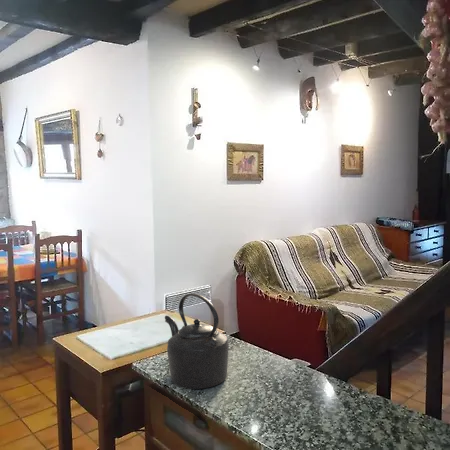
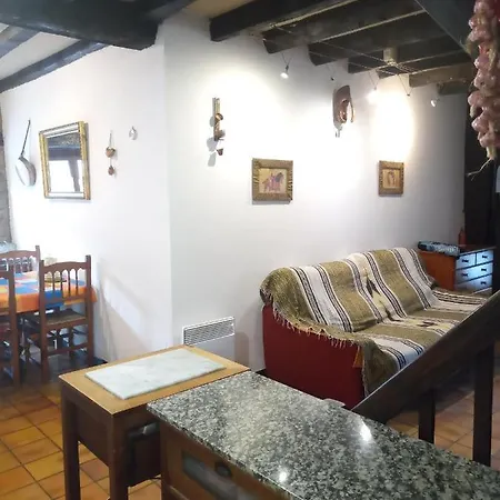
- kettle [164,293,230,390]
